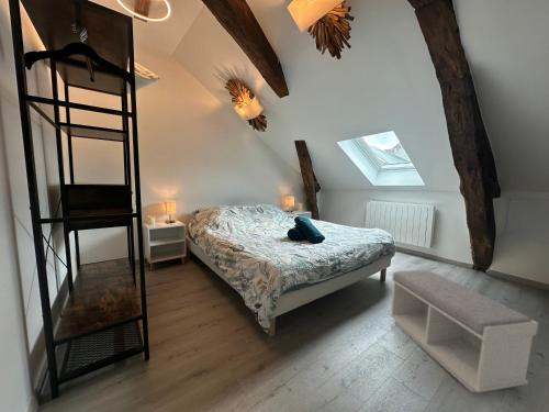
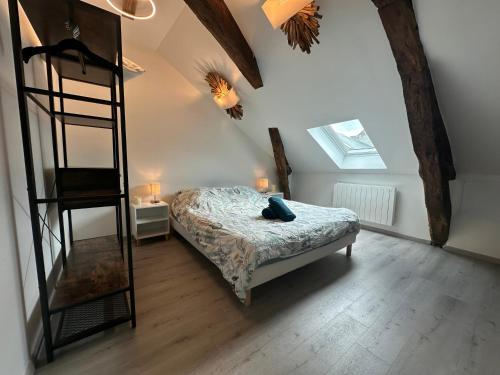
- bench [388,269,539,393]
